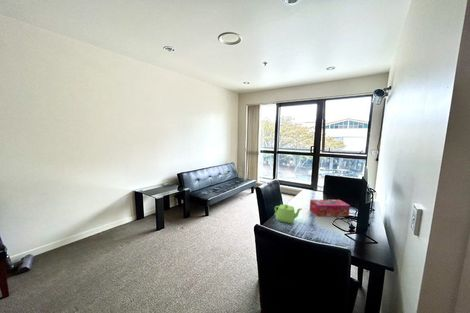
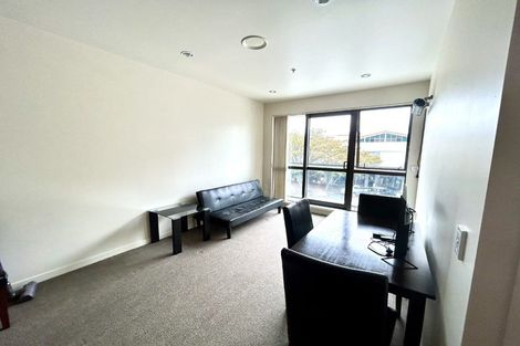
- teapot [274,203,302,224]
- tissue box [309,199,351,217]
